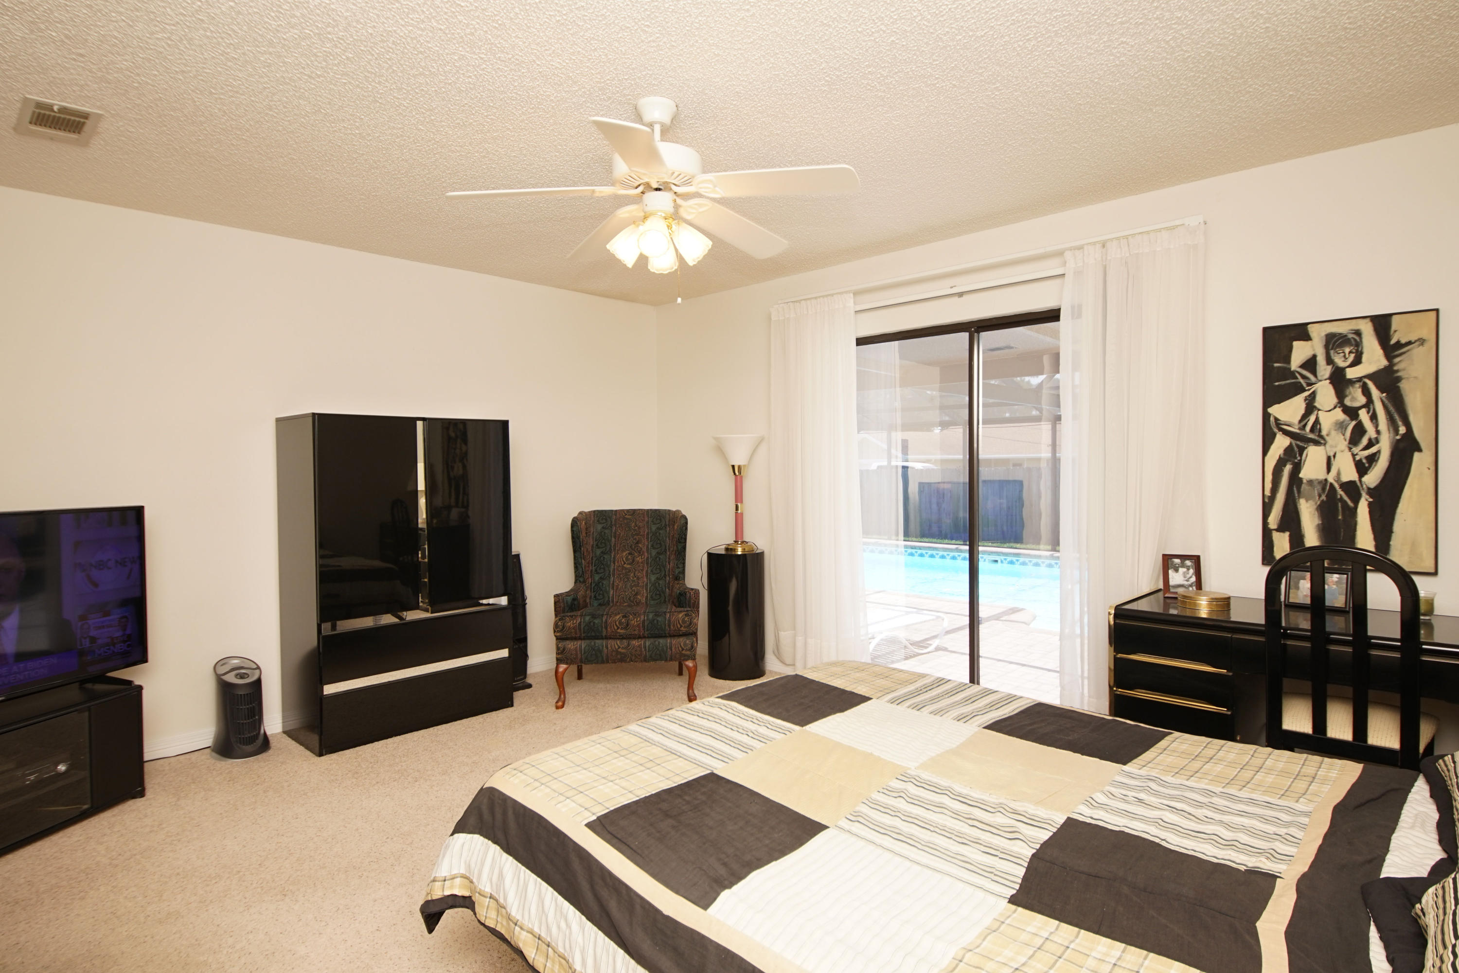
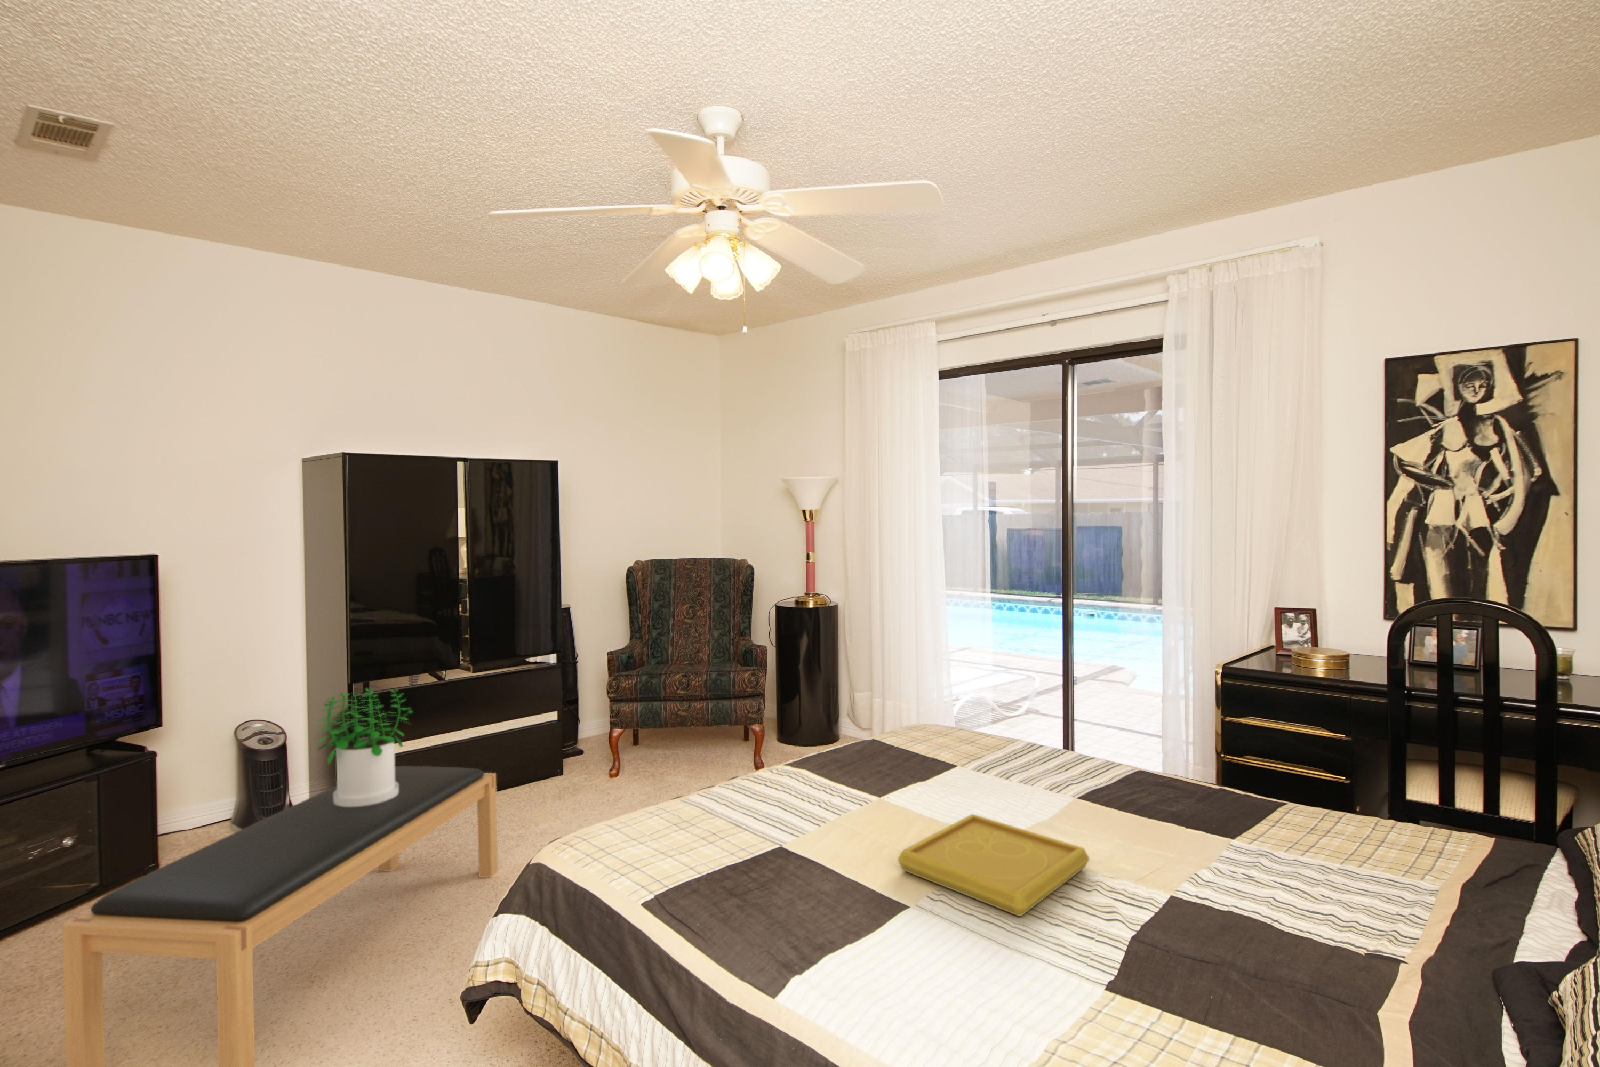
+ potted plant [313,688,413,806]
+ serving tray [898,813,1090,917]
+ bench [62,766,498,1067]
